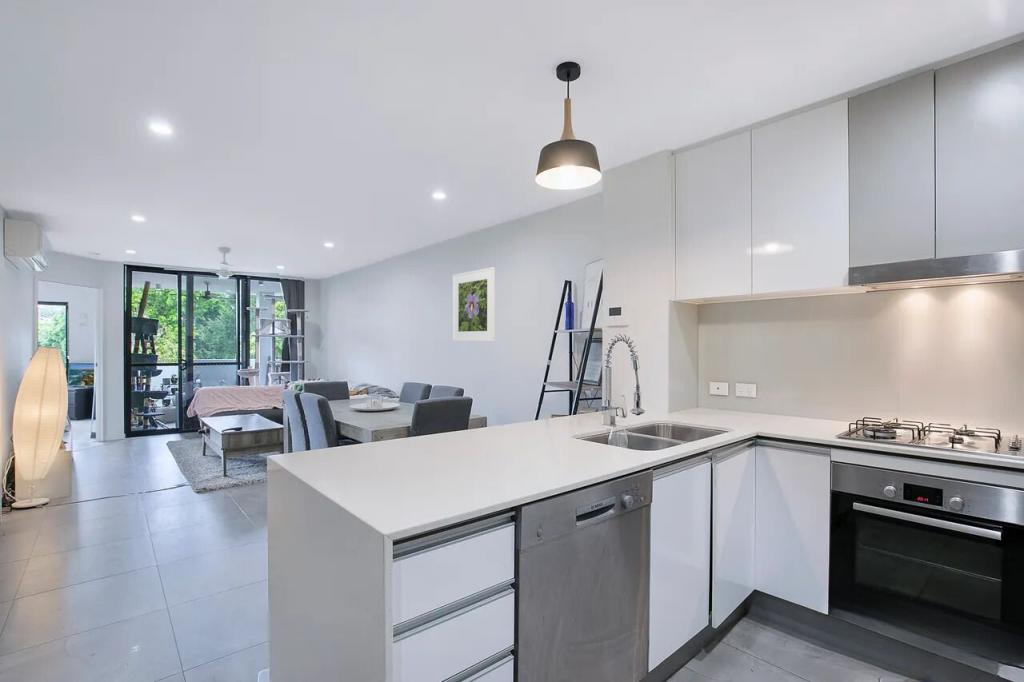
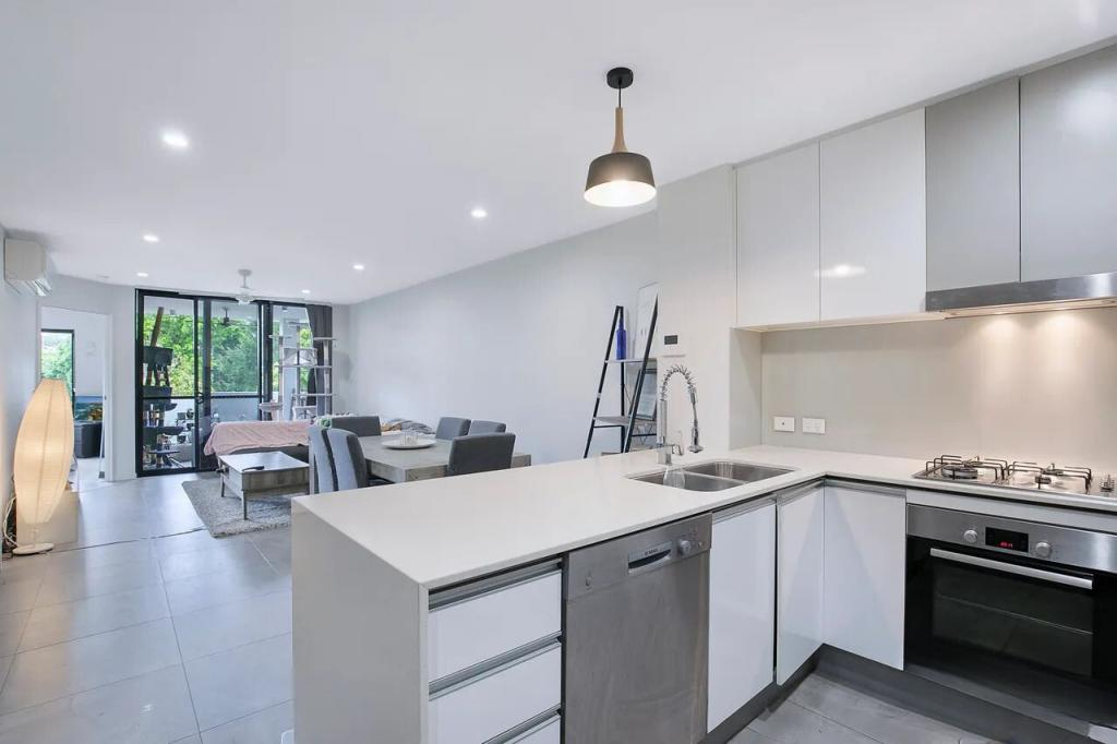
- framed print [452,266,496,343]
